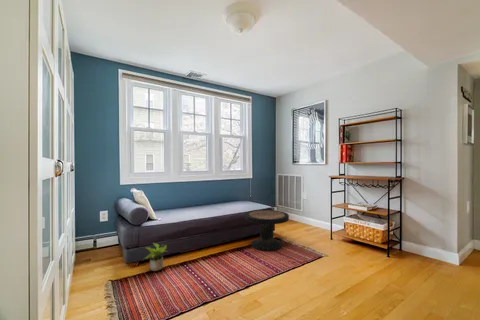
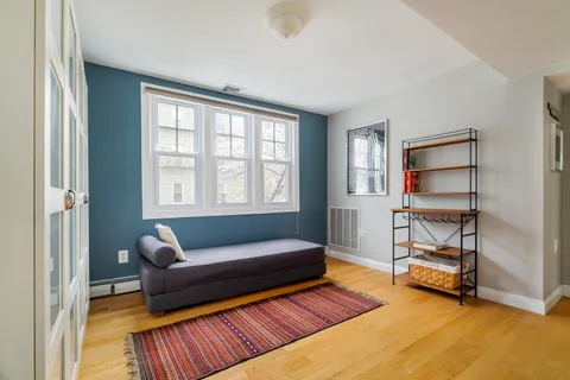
- potted plant [142,242,169,272]
- side table [244,209,290,252]
